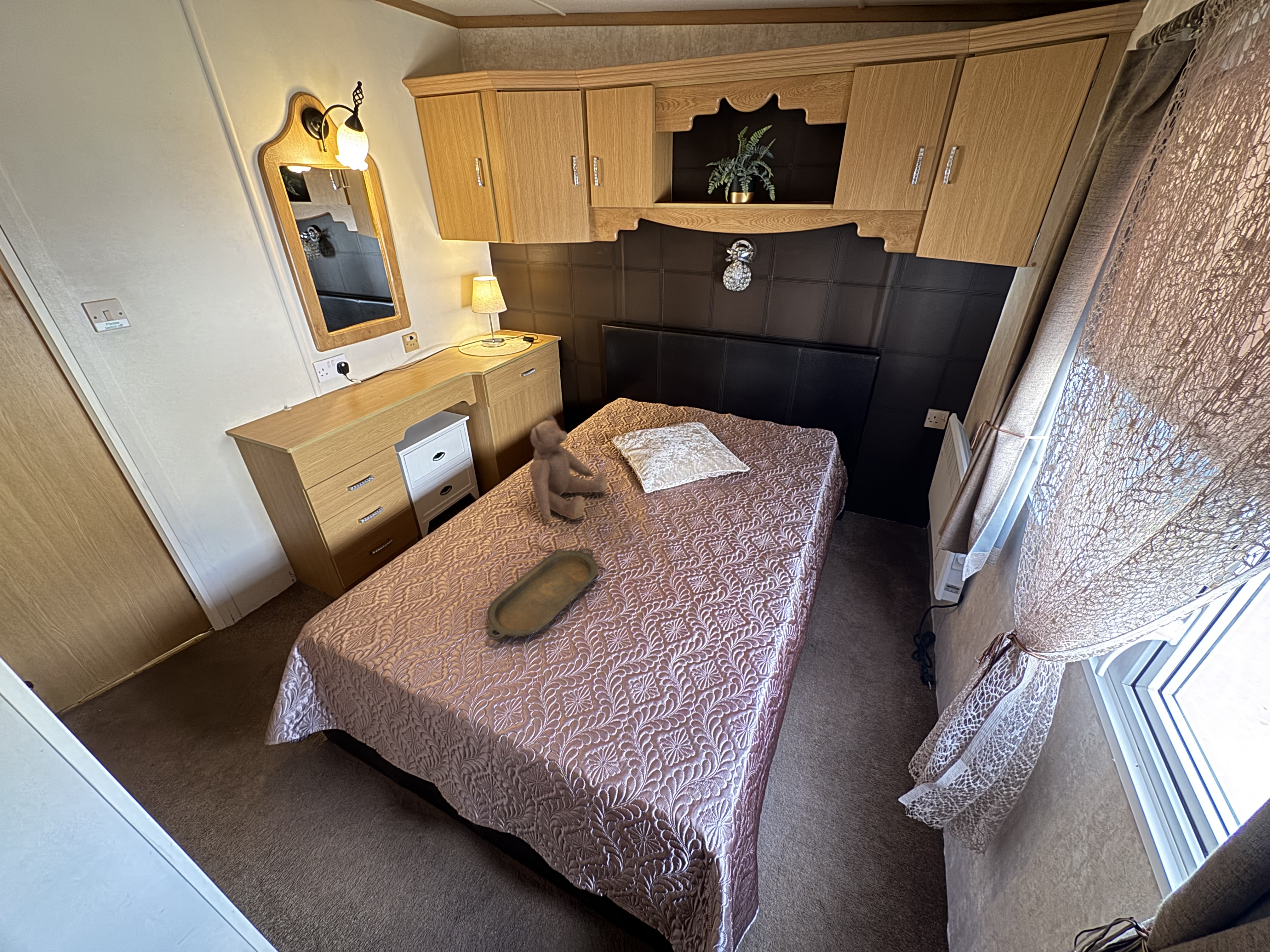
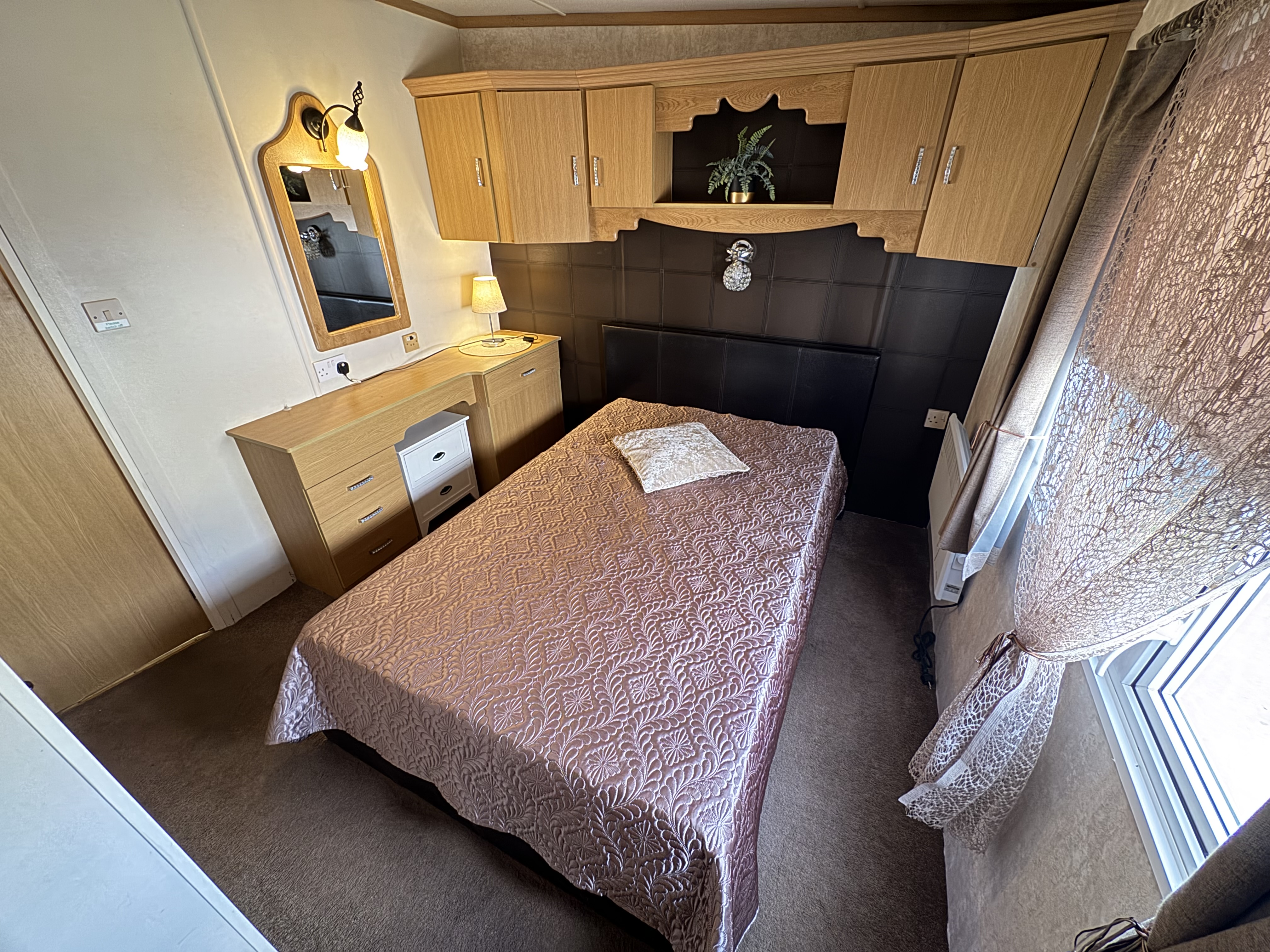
- teddy bear [529,414,608,519]
- serving tray [486,548,598,639]
